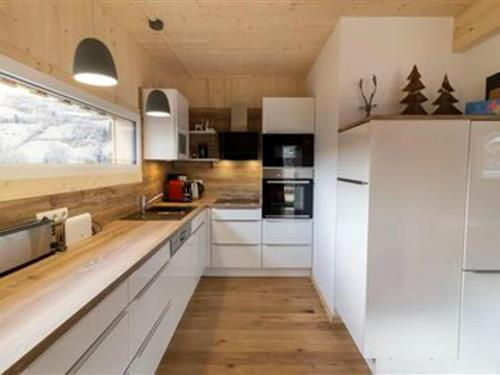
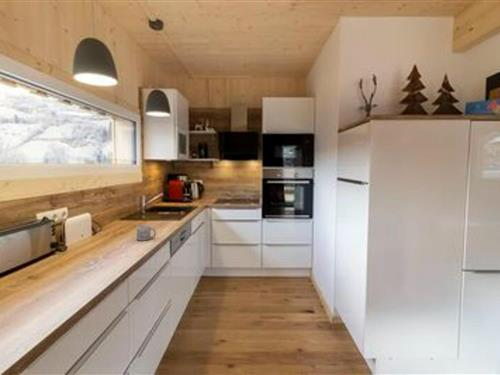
+ mug [135,224,157,242]
